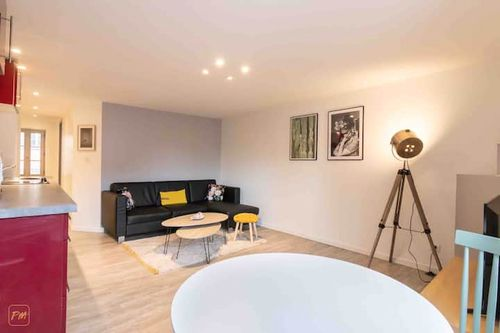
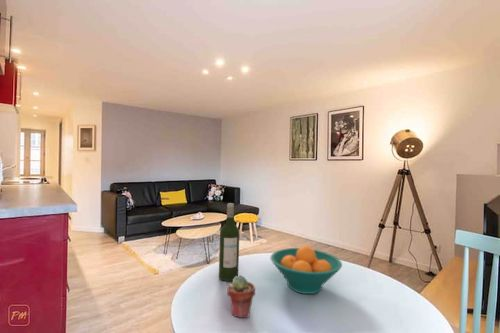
+ wine bottle [218,202,240,282]
+ potted succulent [226,275,256,319]
+ fruit bowl [269,245,343,295]
